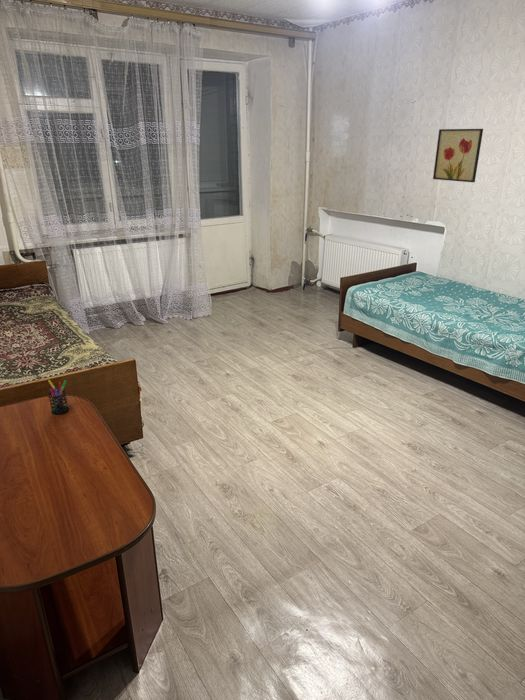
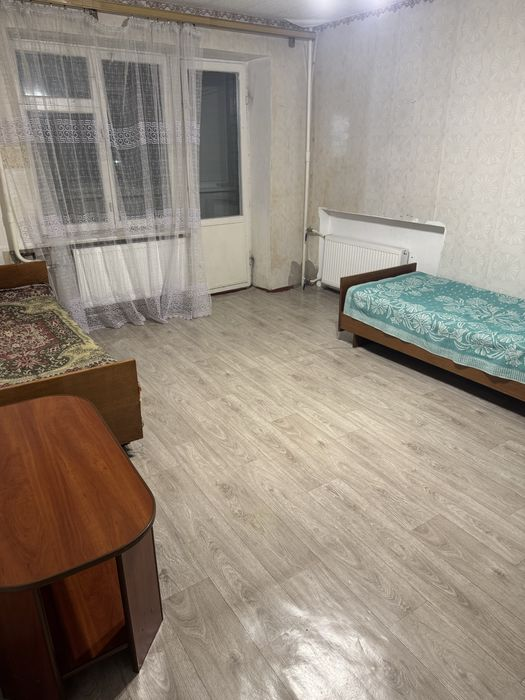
- wall art [432,128,484,183]
- pen holder [47,379,70,415]
